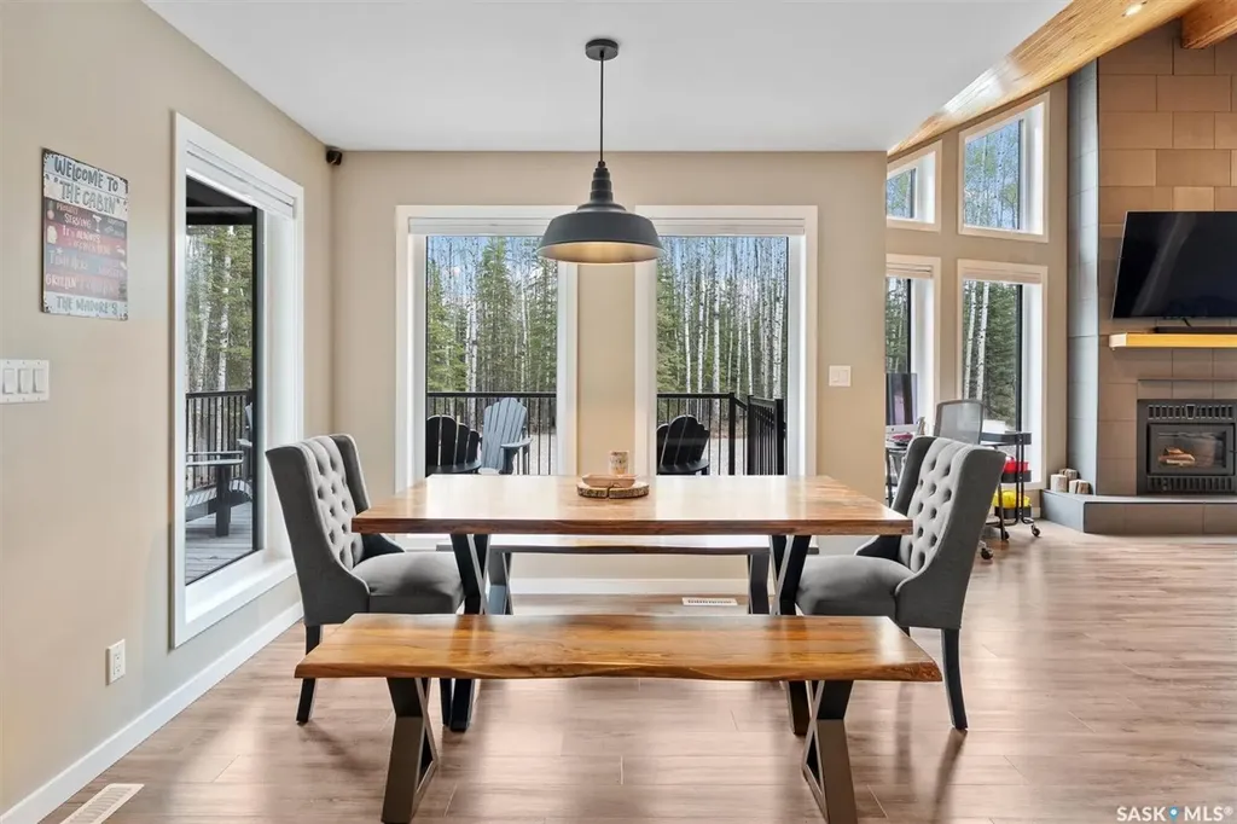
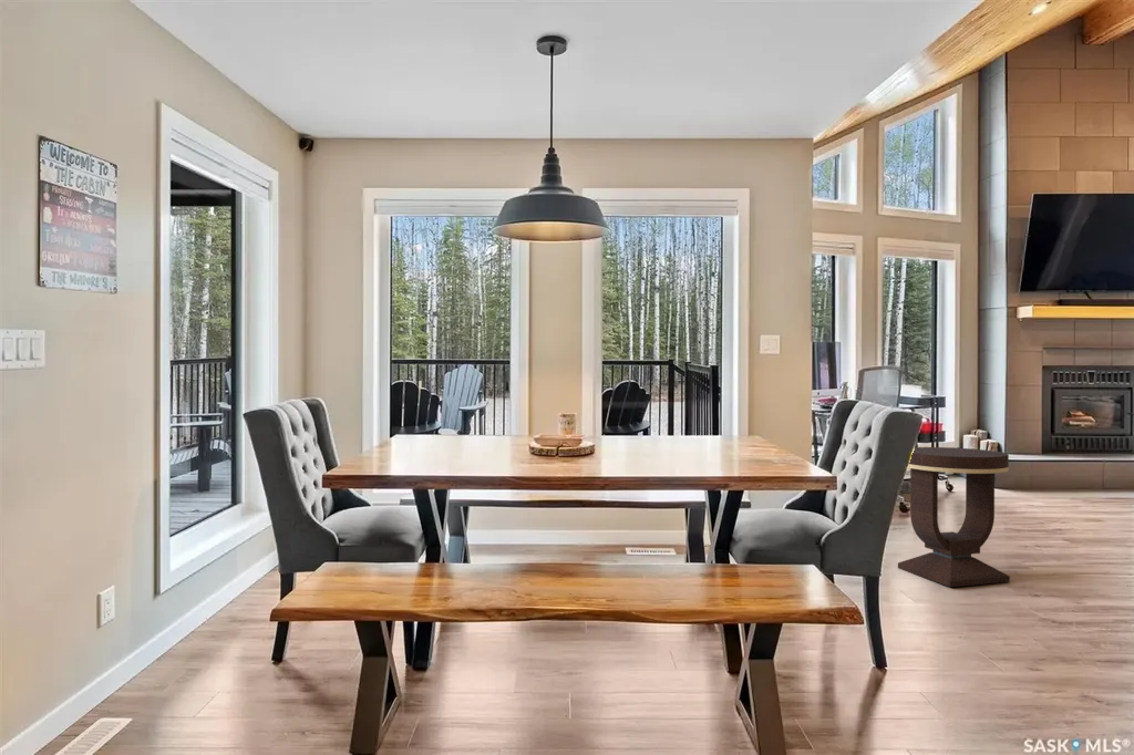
+ side table [897,446,1011,588]
